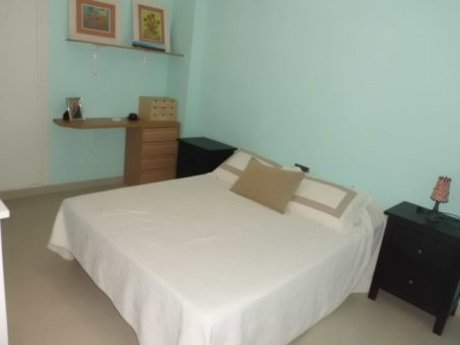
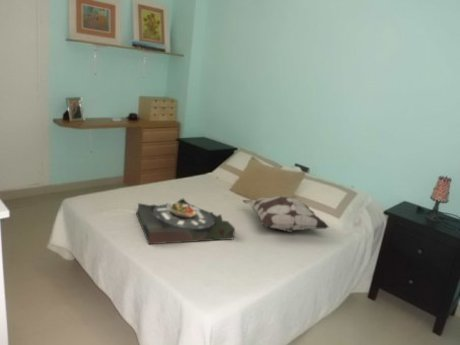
+ decorative pillow [241,195,330,233]
+ serving tray [135,198,236,245]
